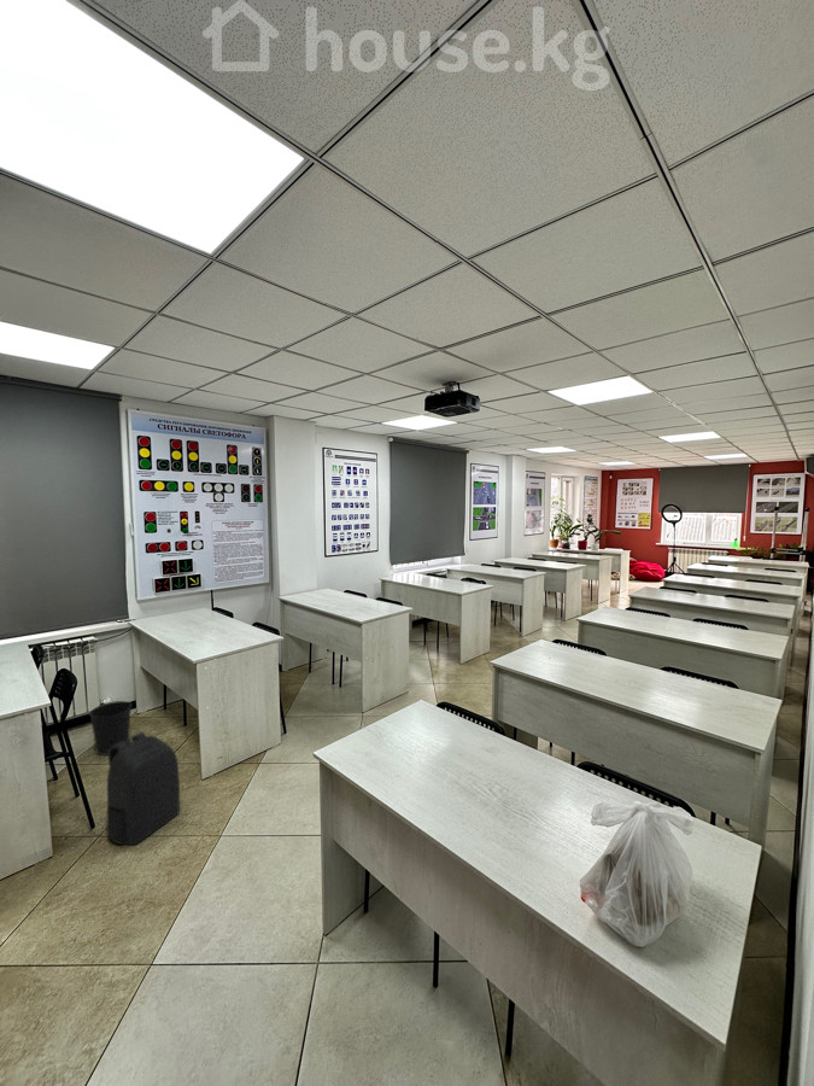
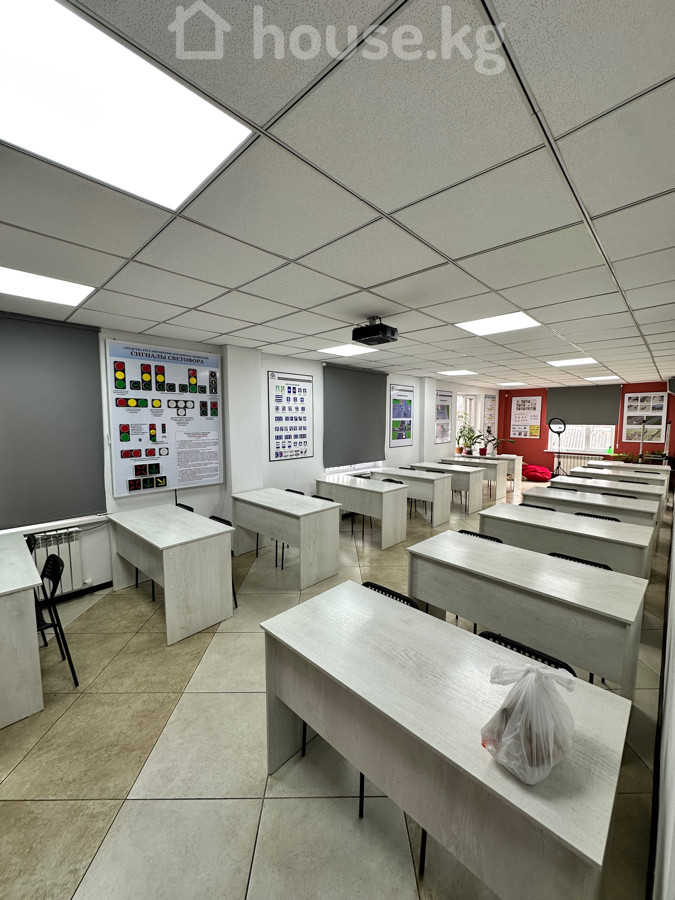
- backpack [105,731,181,846]
- wastebasket [88,700,133,757]
